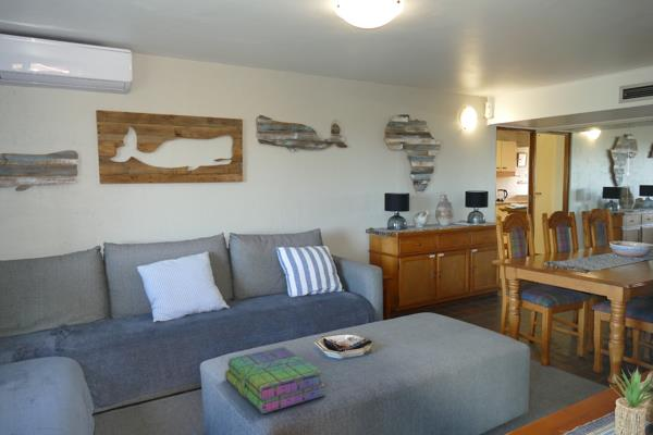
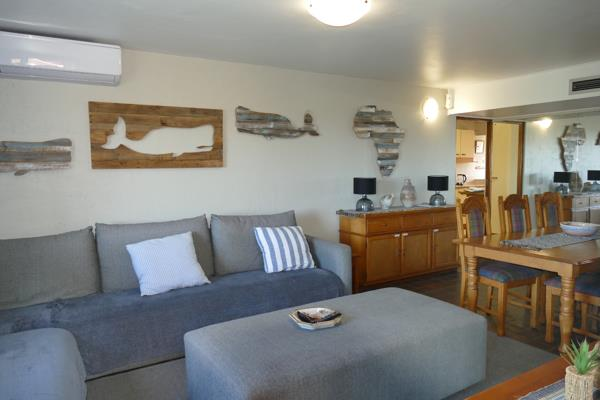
- stack of books [224,346,328,414]
